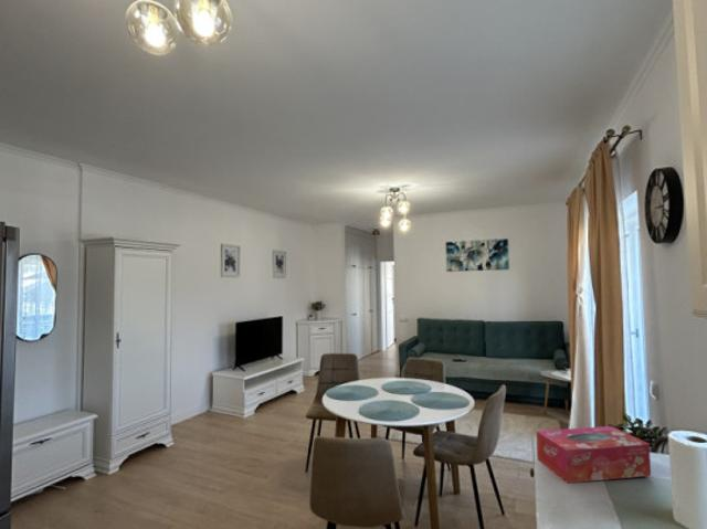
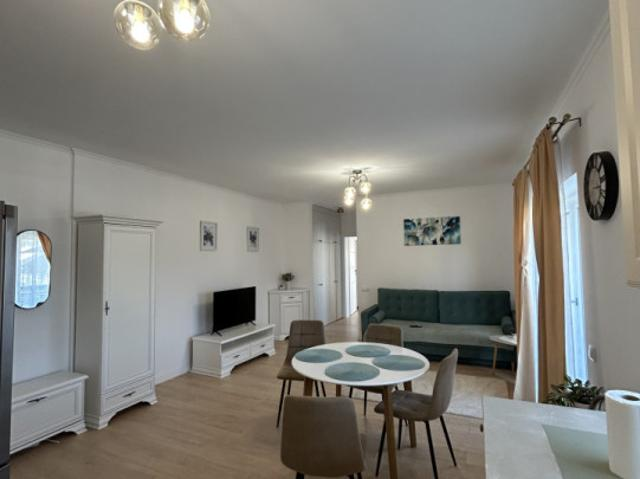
- tissue box [535,425,652,484]
